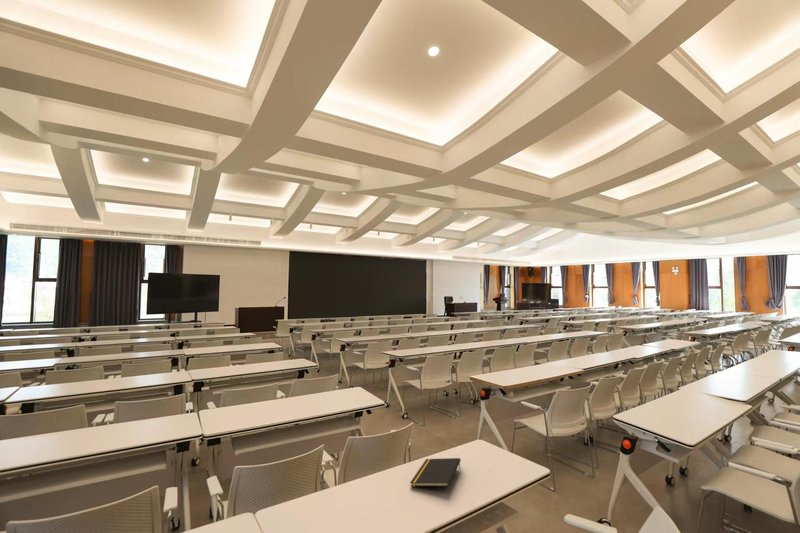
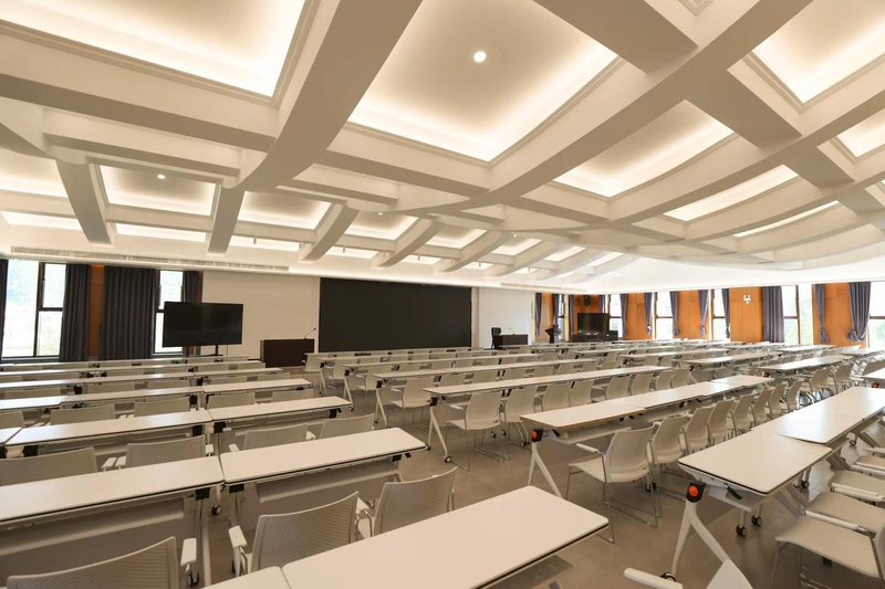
- notepad [409,457,462,487]
